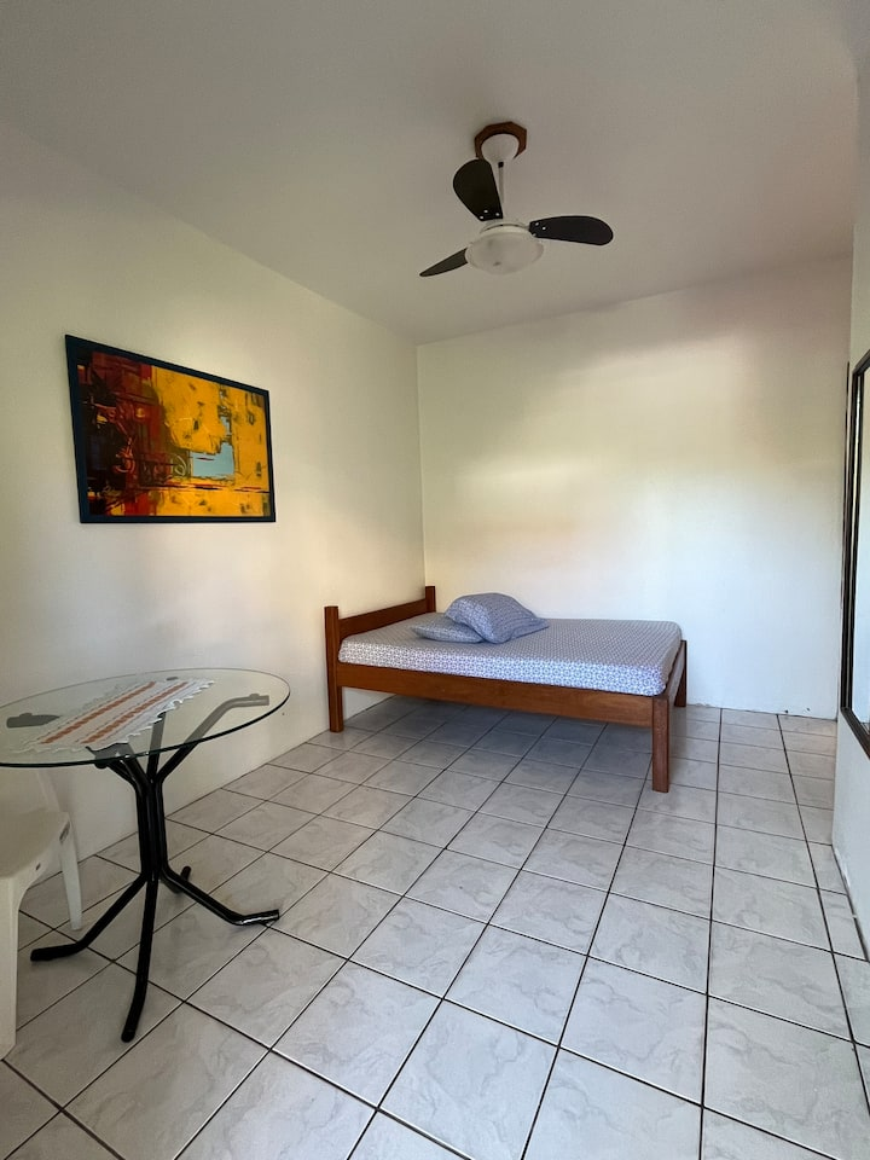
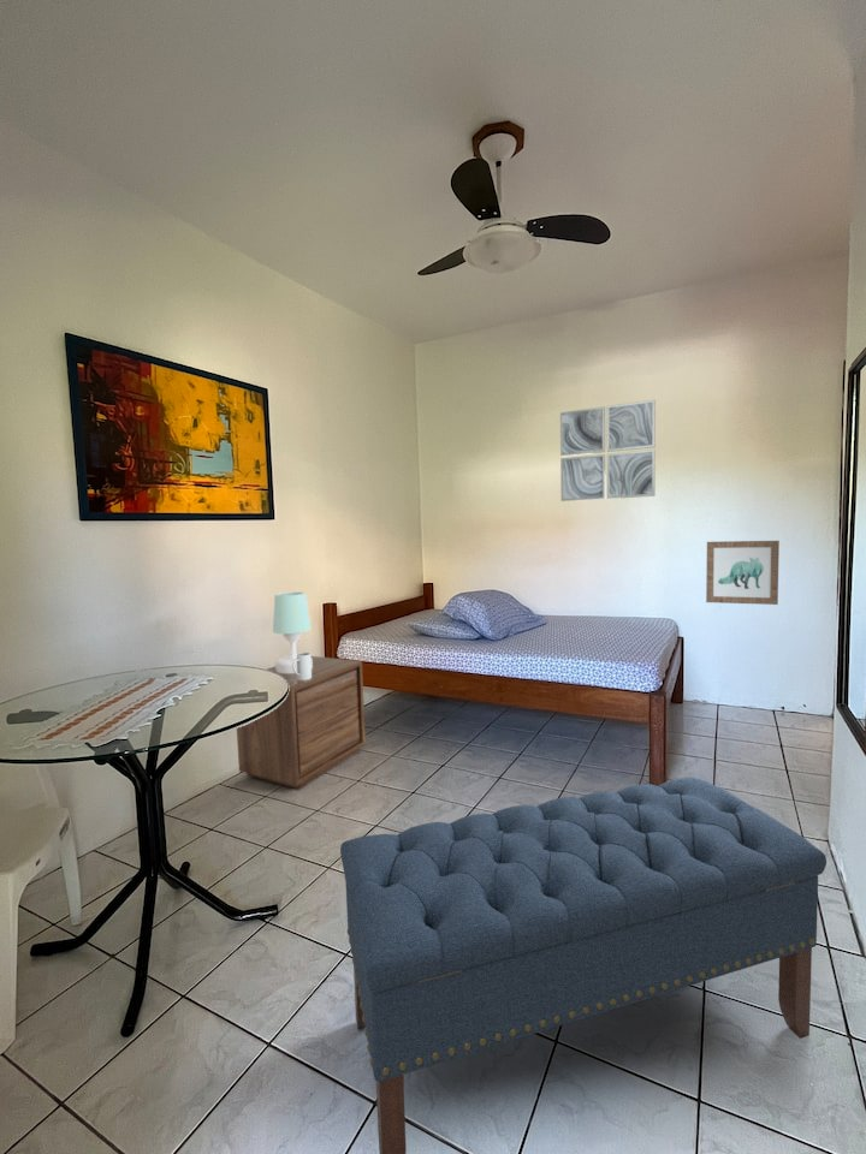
+ nightstand [236,655,367,791]
+ wall art [705,540,781,606]
+ mug [292,652,312,680]
+ bench [339,777,828,1154]
+ wall art [559,399,657,502]
+ table lamp [272,591,313,673]
